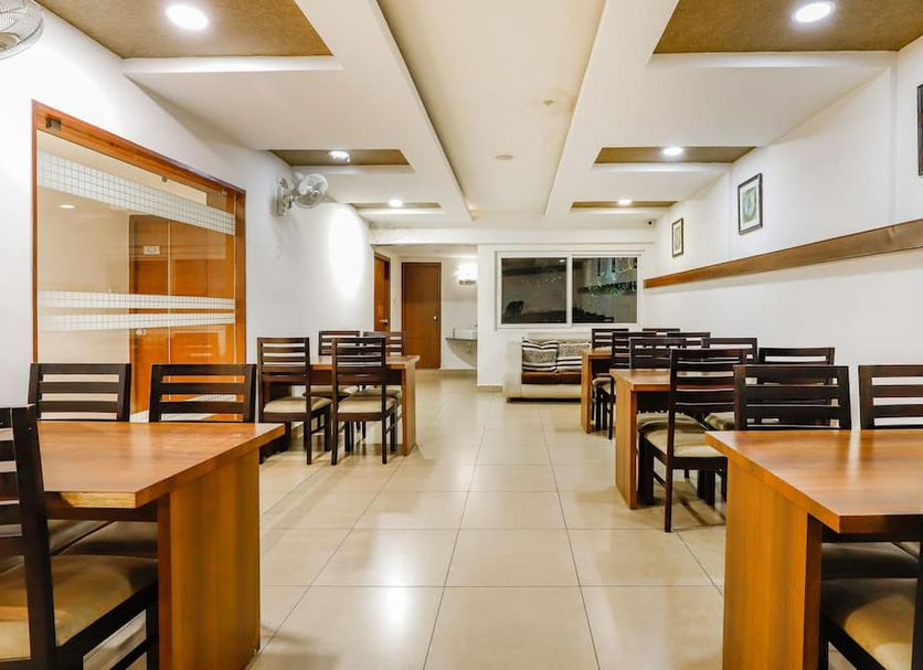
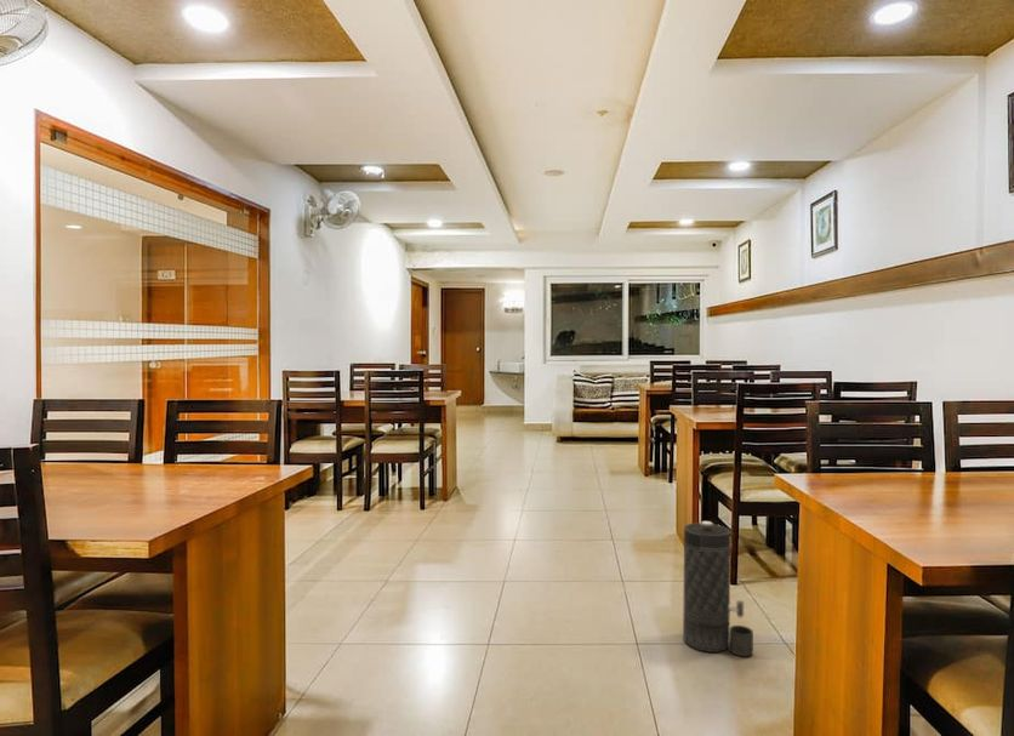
+ canister [682,520,754,657]
